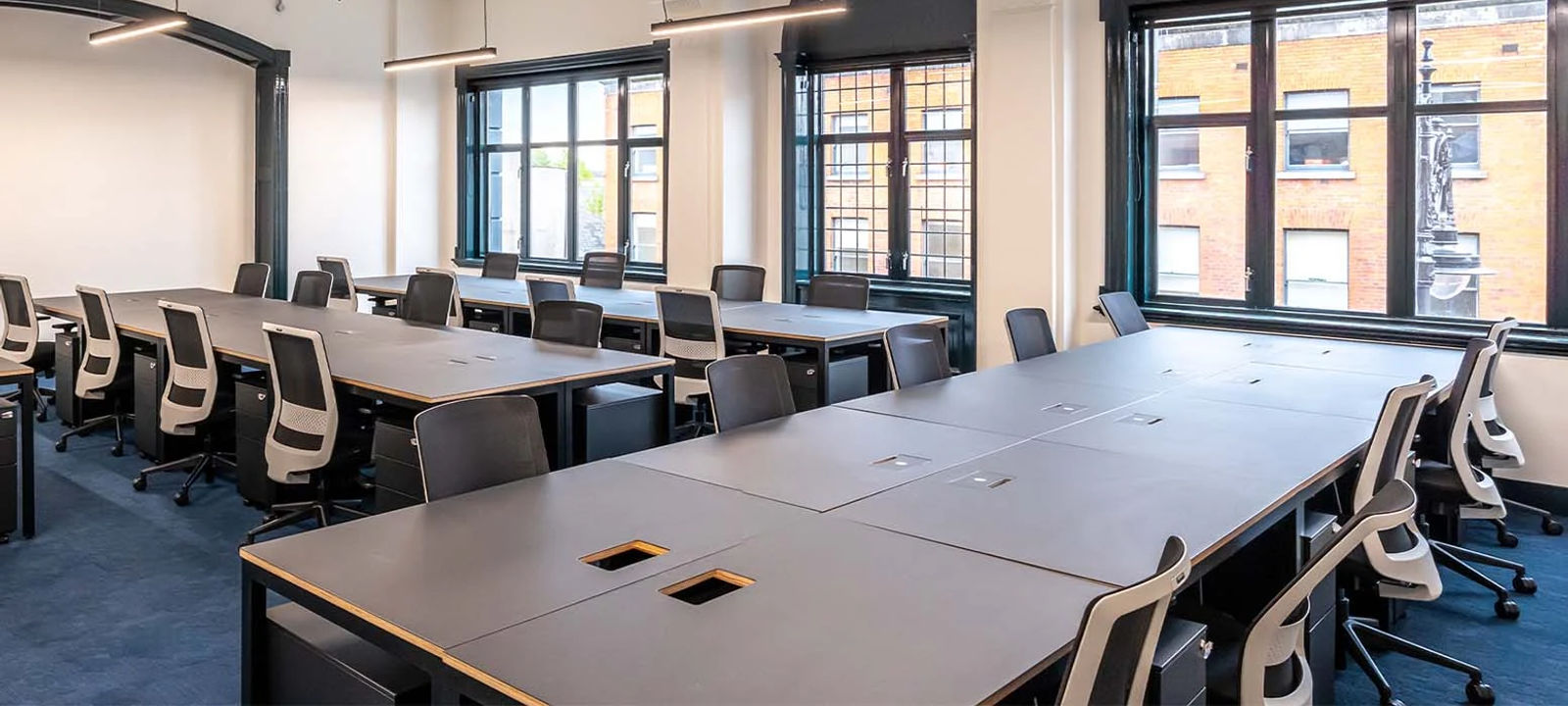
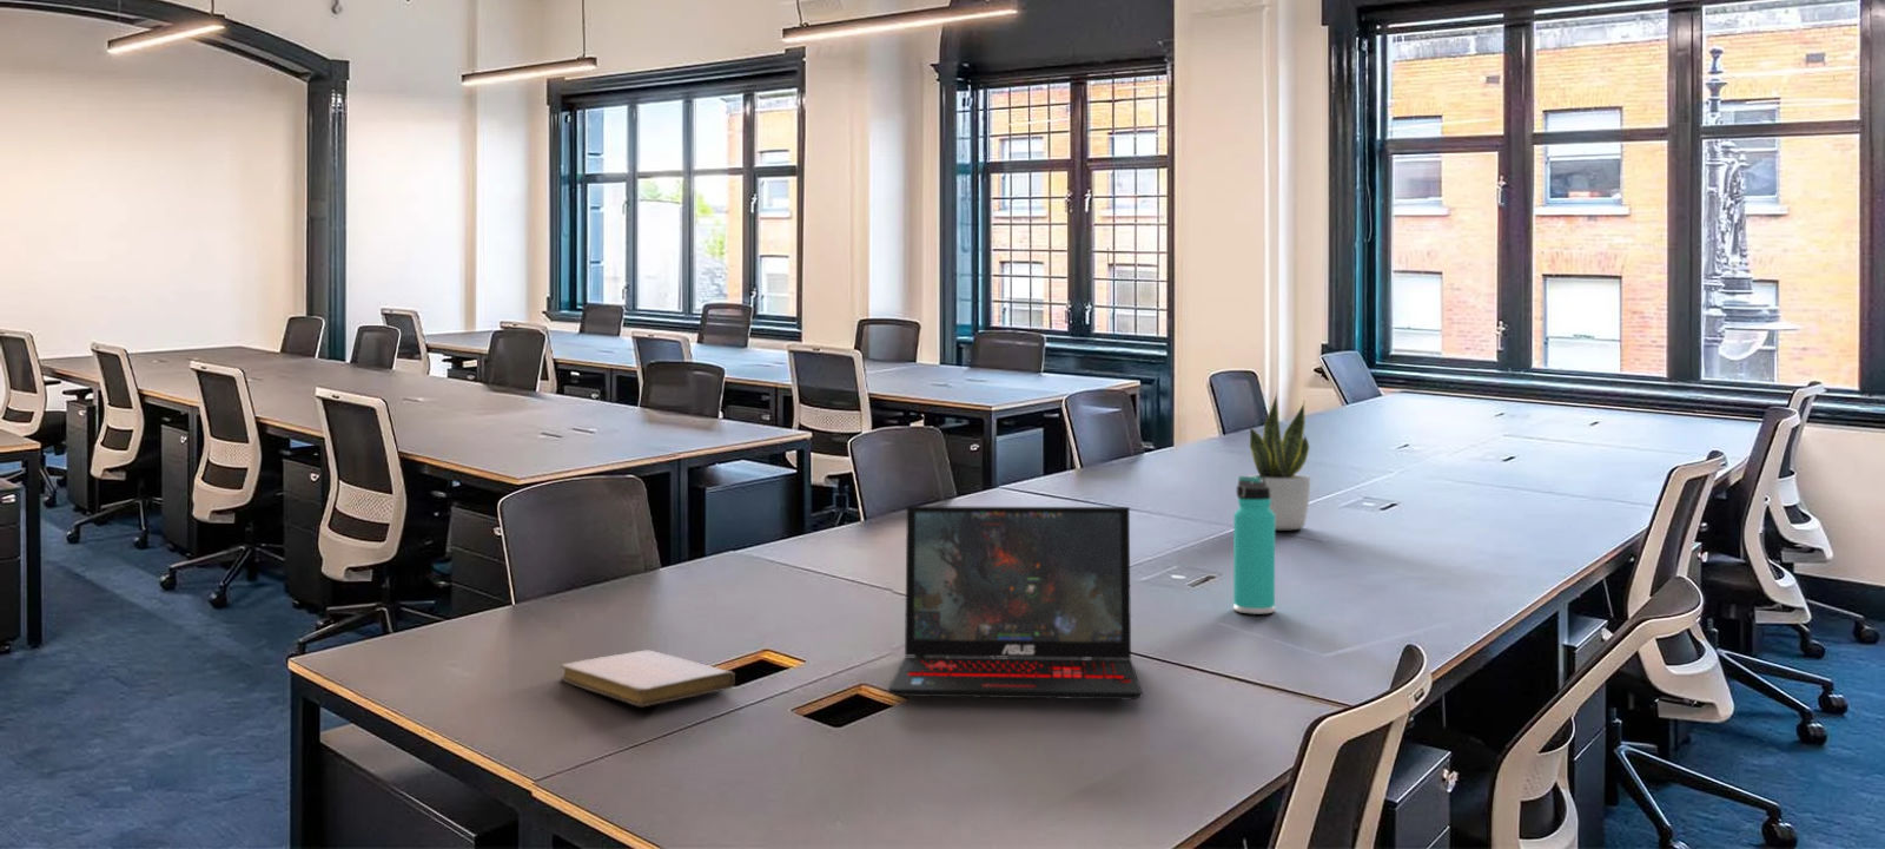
+ laptop [887,505,1144,700]
+ potted plant [1248,390,1312,530]
+ thermos bottle [1232,475,1276,616]
+ notebook [560,649,737,707]
